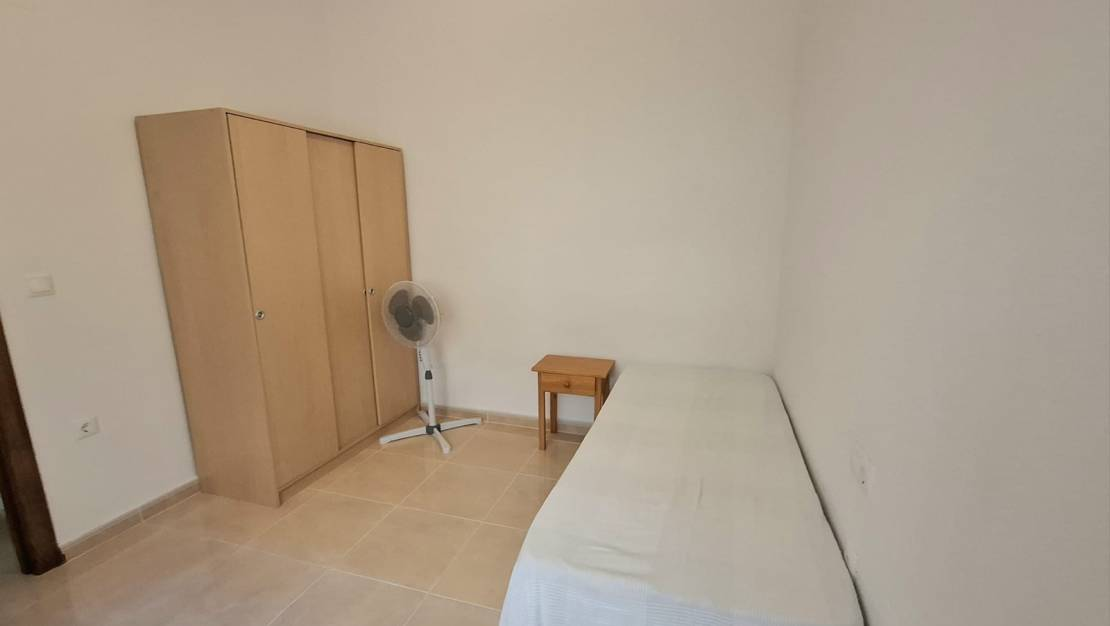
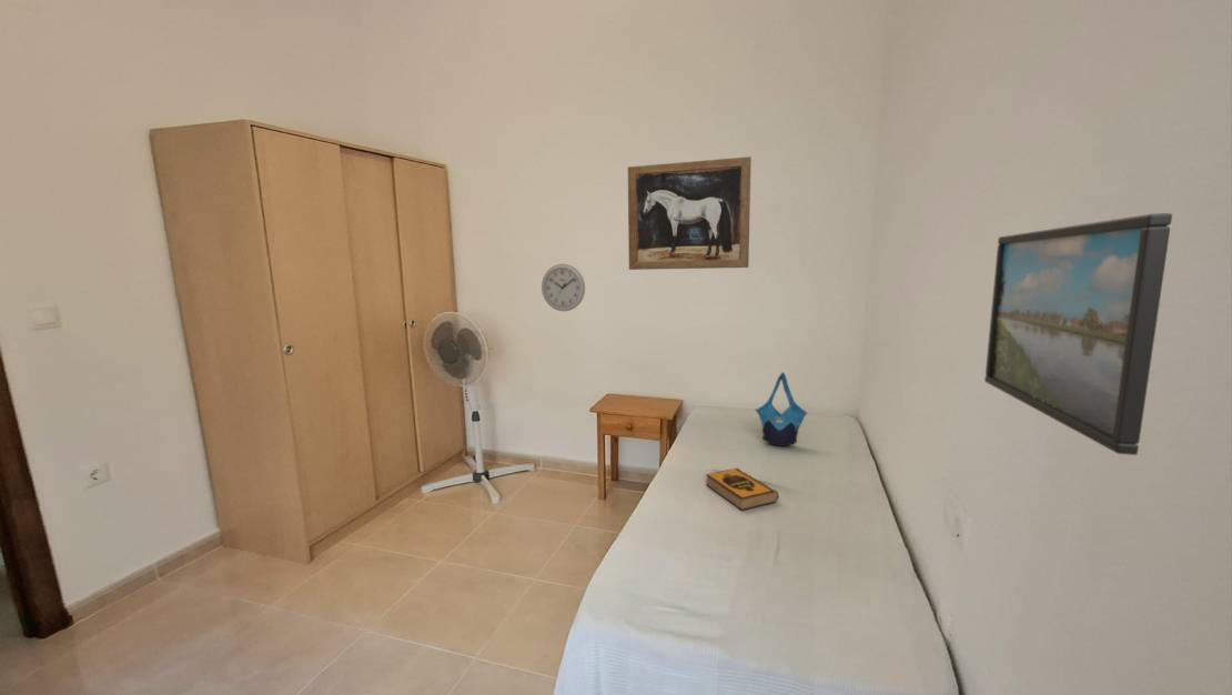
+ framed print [983,212,1174,456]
+ hardback book [705,467,779,512]
+ wall clock [541,263,586,312]
+ tote bag [754,371,808,447]
+ wall art [627,155,753,271]
